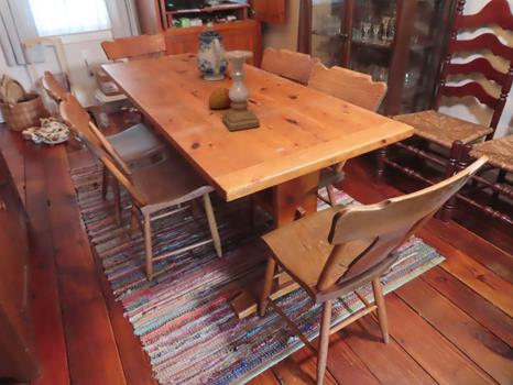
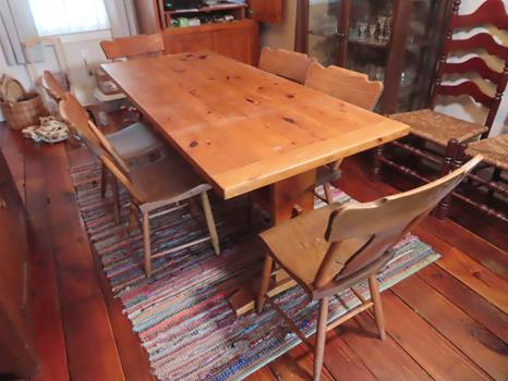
- fruit [208,87,232,110]
- teapot [196,22,230,81]
- candle holder [221,50,261,132]
